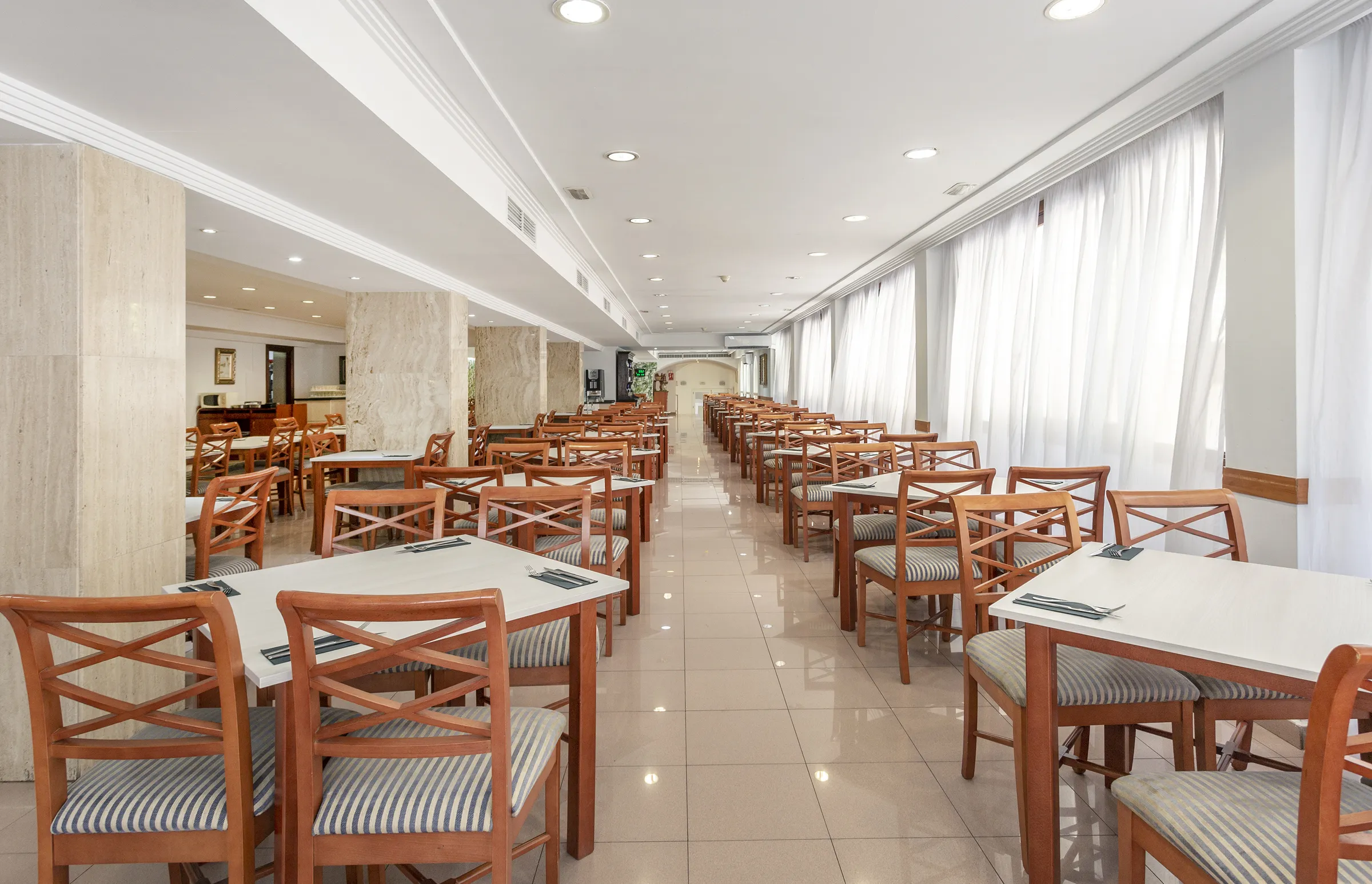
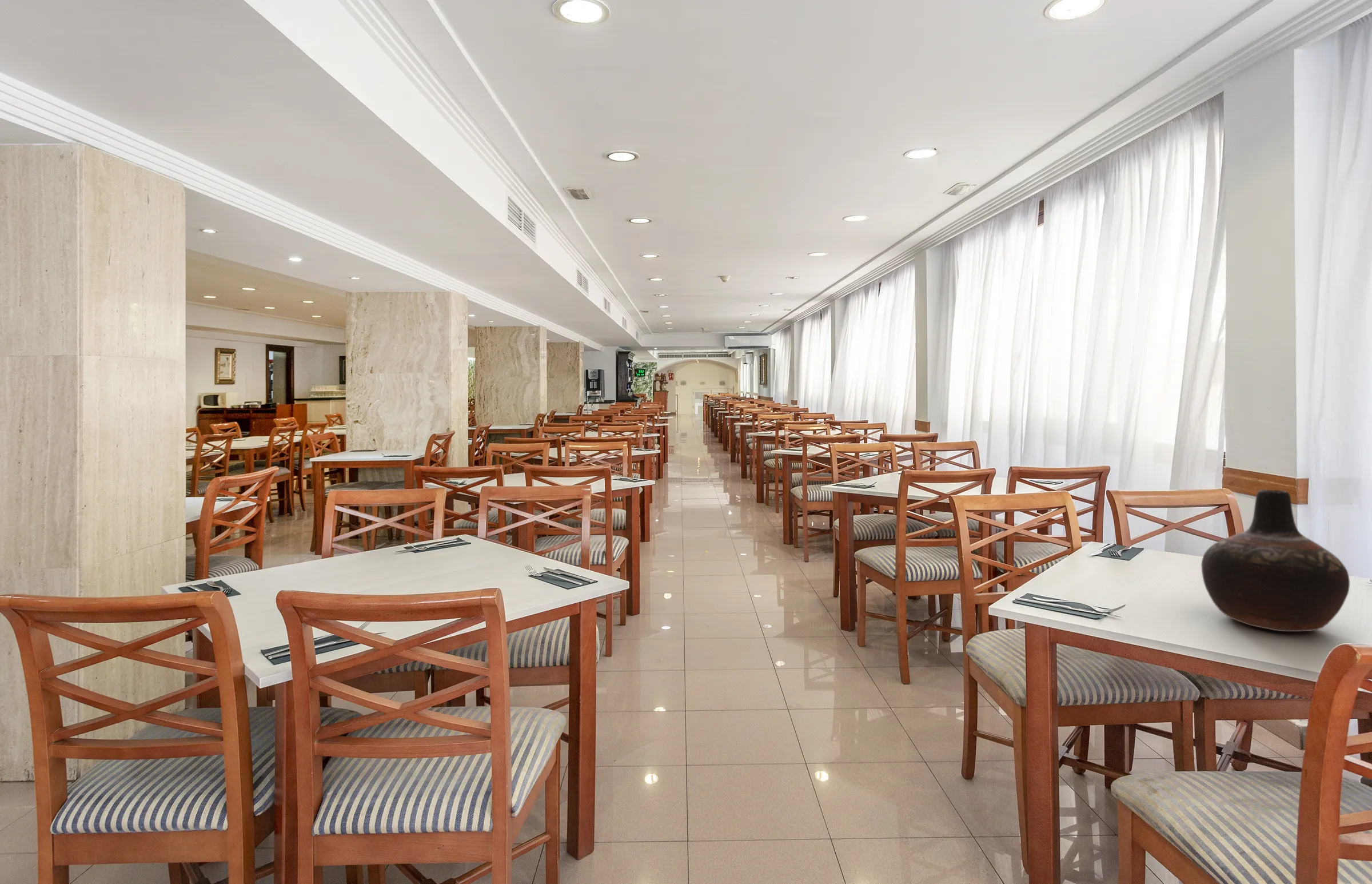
+ vase [1201,489,1350,632]
